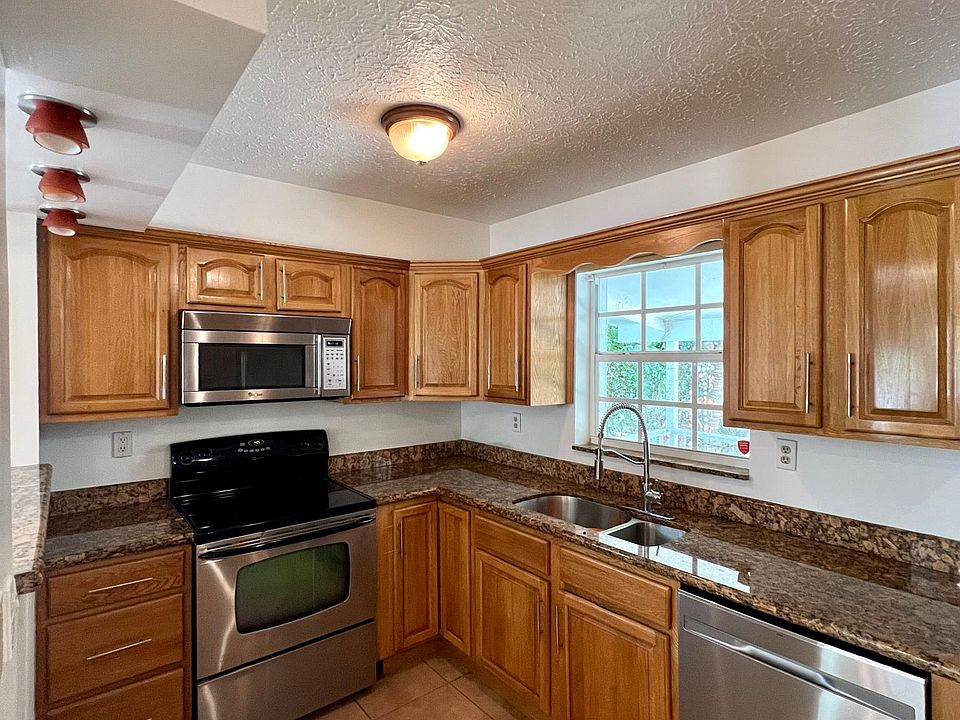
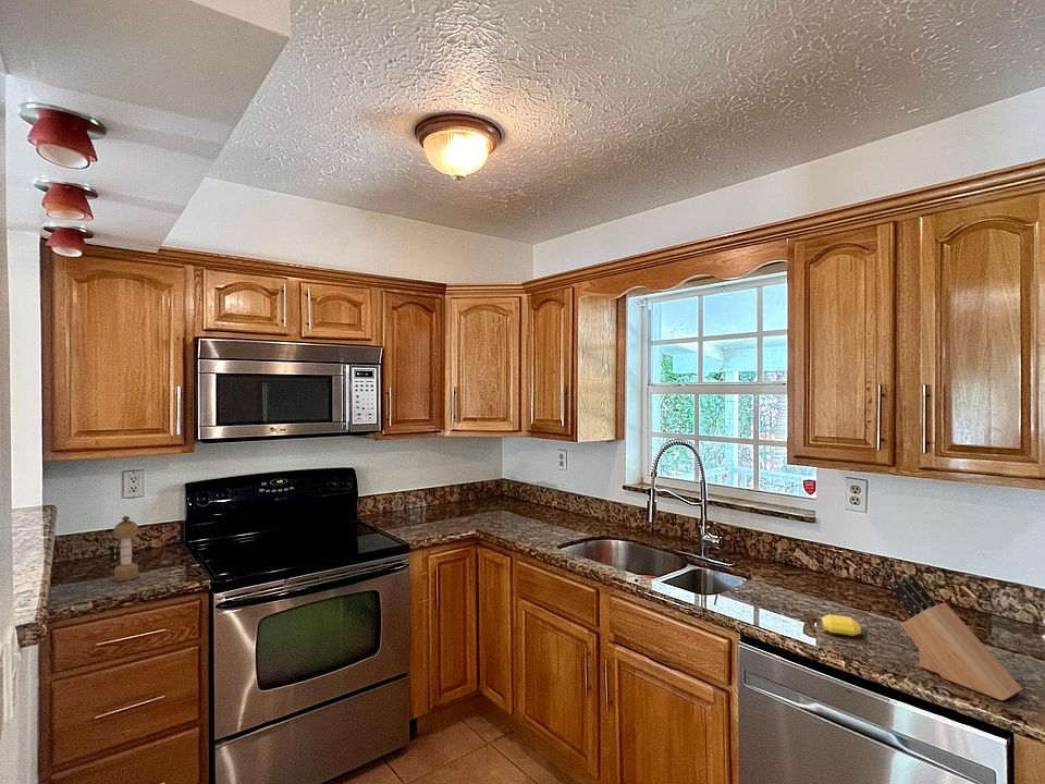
+ soap bar [821,613,862,637]
+ knife block [892,574,1023,701]
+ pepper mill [109,515,139,583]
